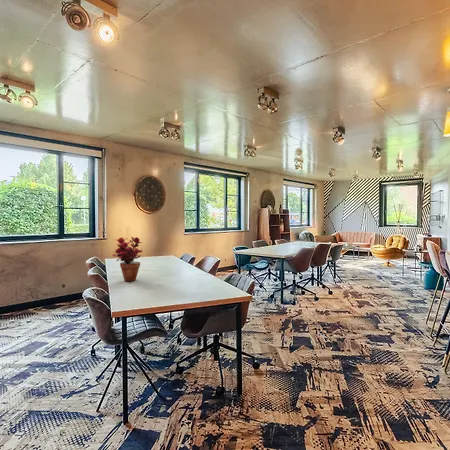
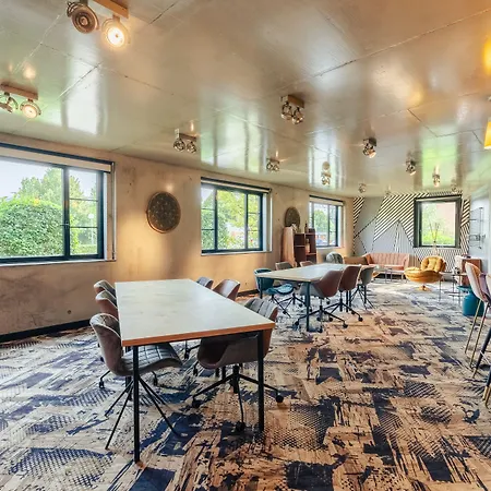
- potted plant [112,236,144,282]
